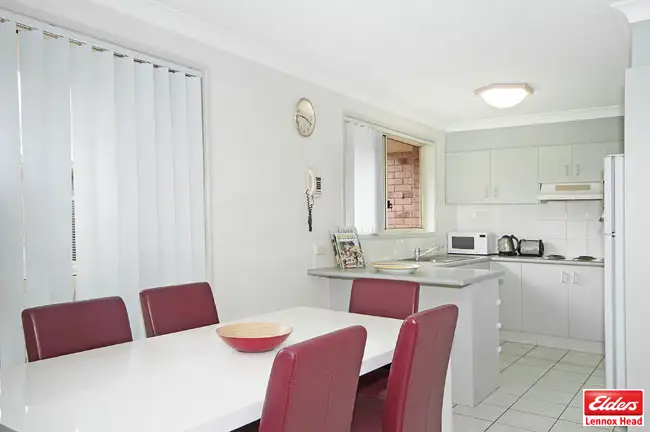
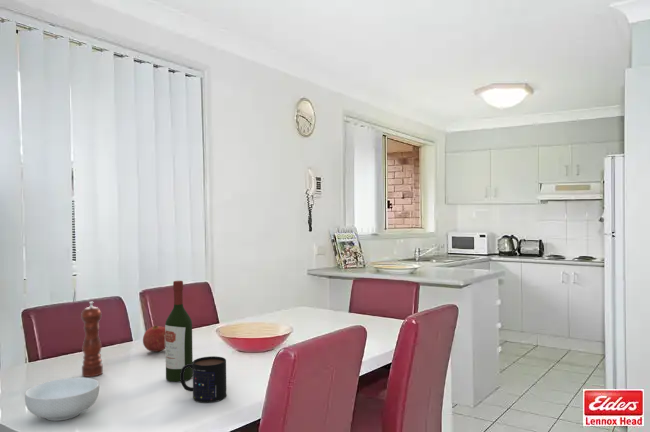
+ pepper mill [80,301,104,378]
+ fruit [142,325,166,353]
+ mug [180,355,227,404]
+ cereal bowl [24,376,100,422]
+ wine bottle [164,280,194,383]
